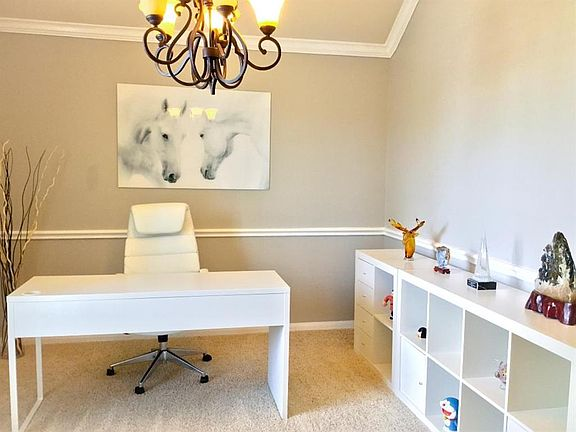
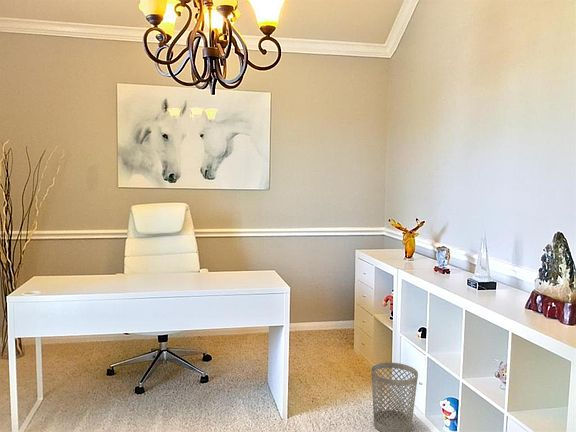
+ wastebasket [370,361,419,432]
